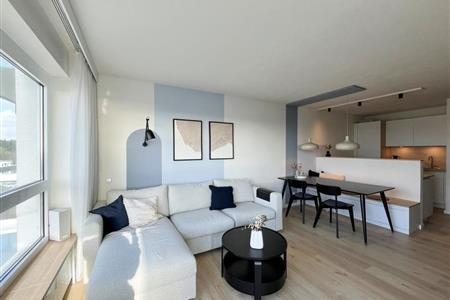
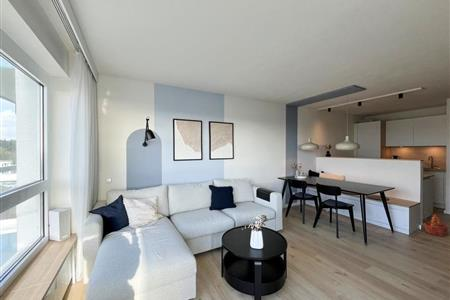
+ basket [423,213,450,237]
